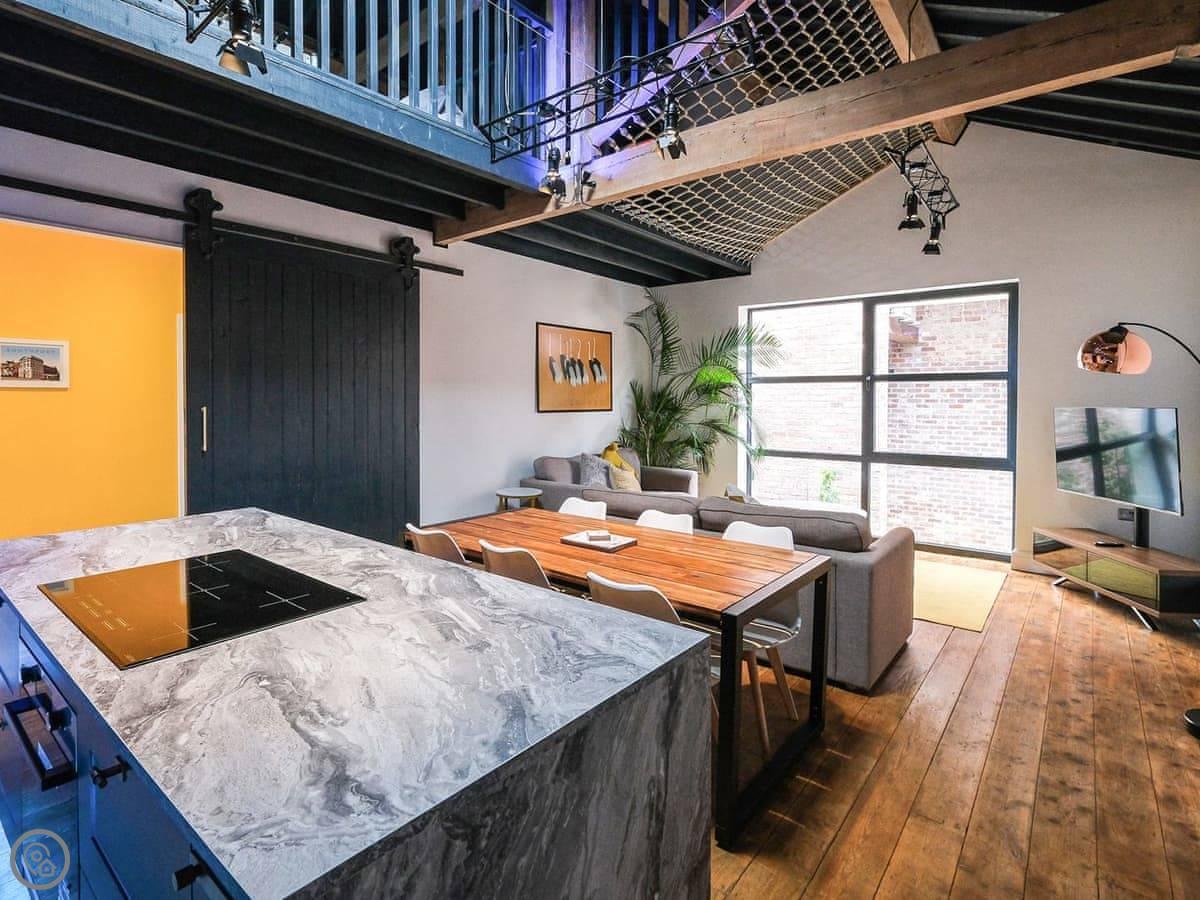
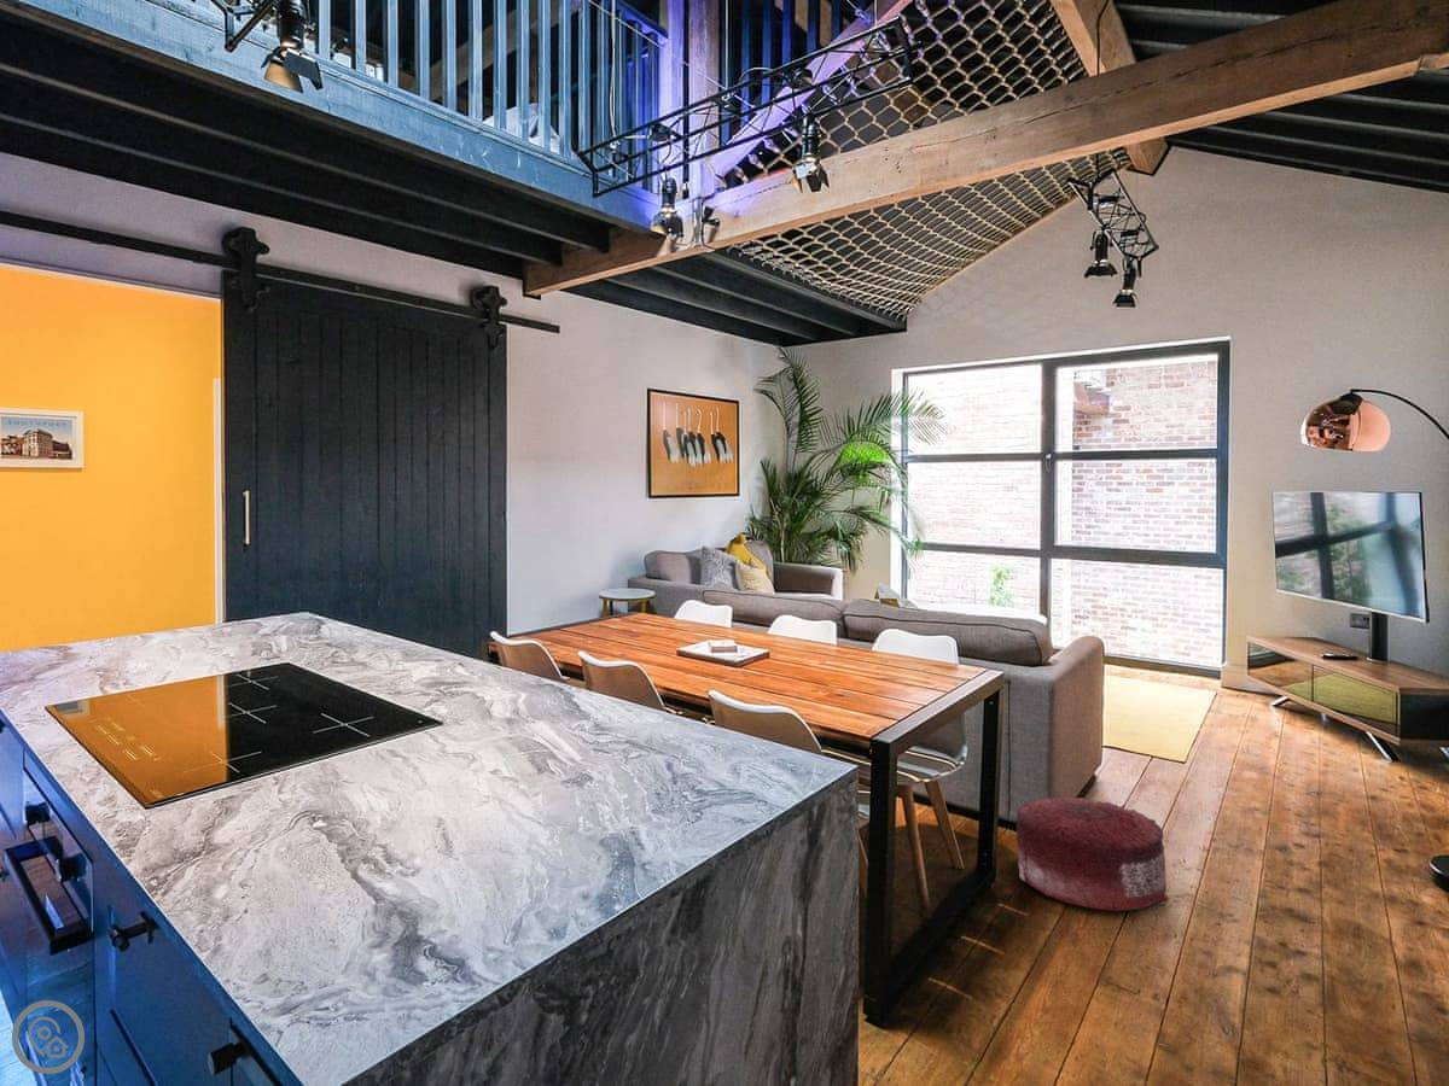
+ pouf [1016,794,1169,912]
